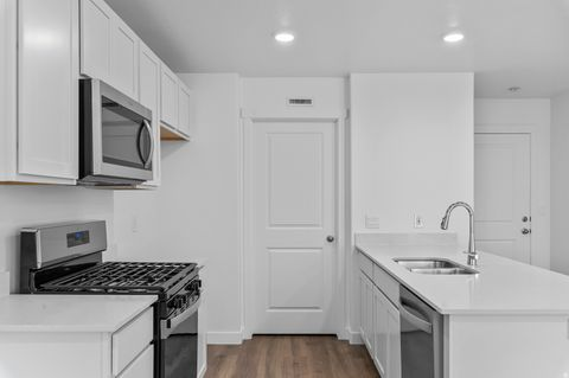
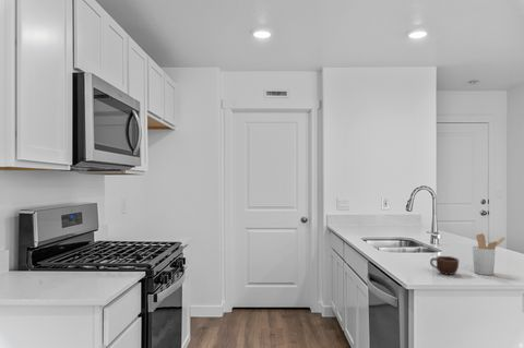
+ utensil holder [472,232,507,276]
+ mug [429,255,460,276]
